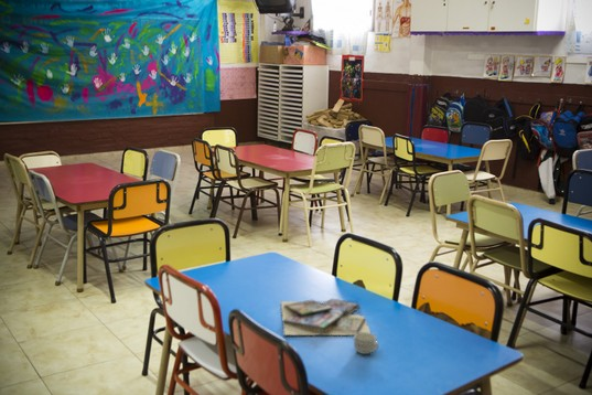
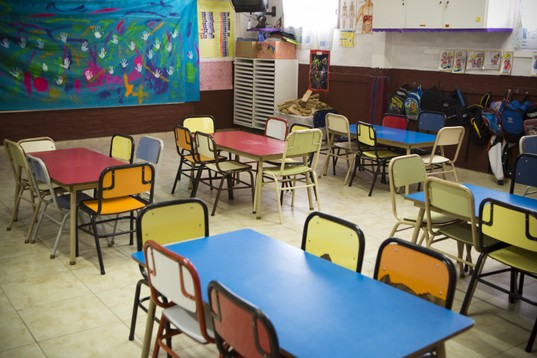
- video game cases [280,298,372,337]
- cup [353,332,380,355]
